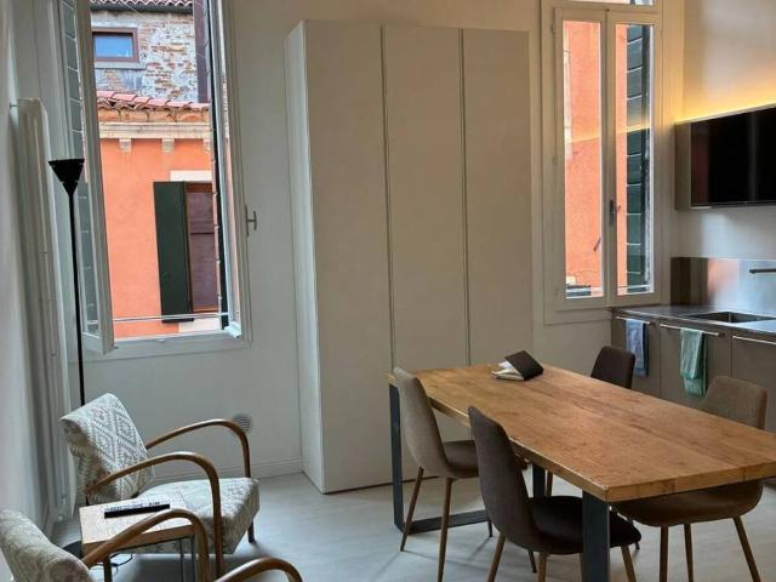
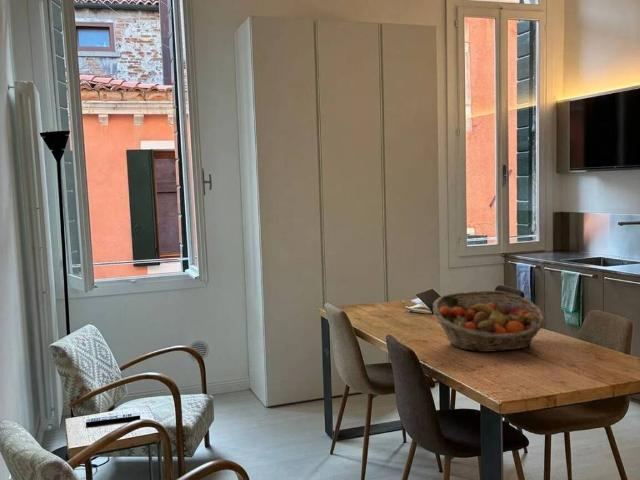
+ fruit basket [432,290,547,353]
